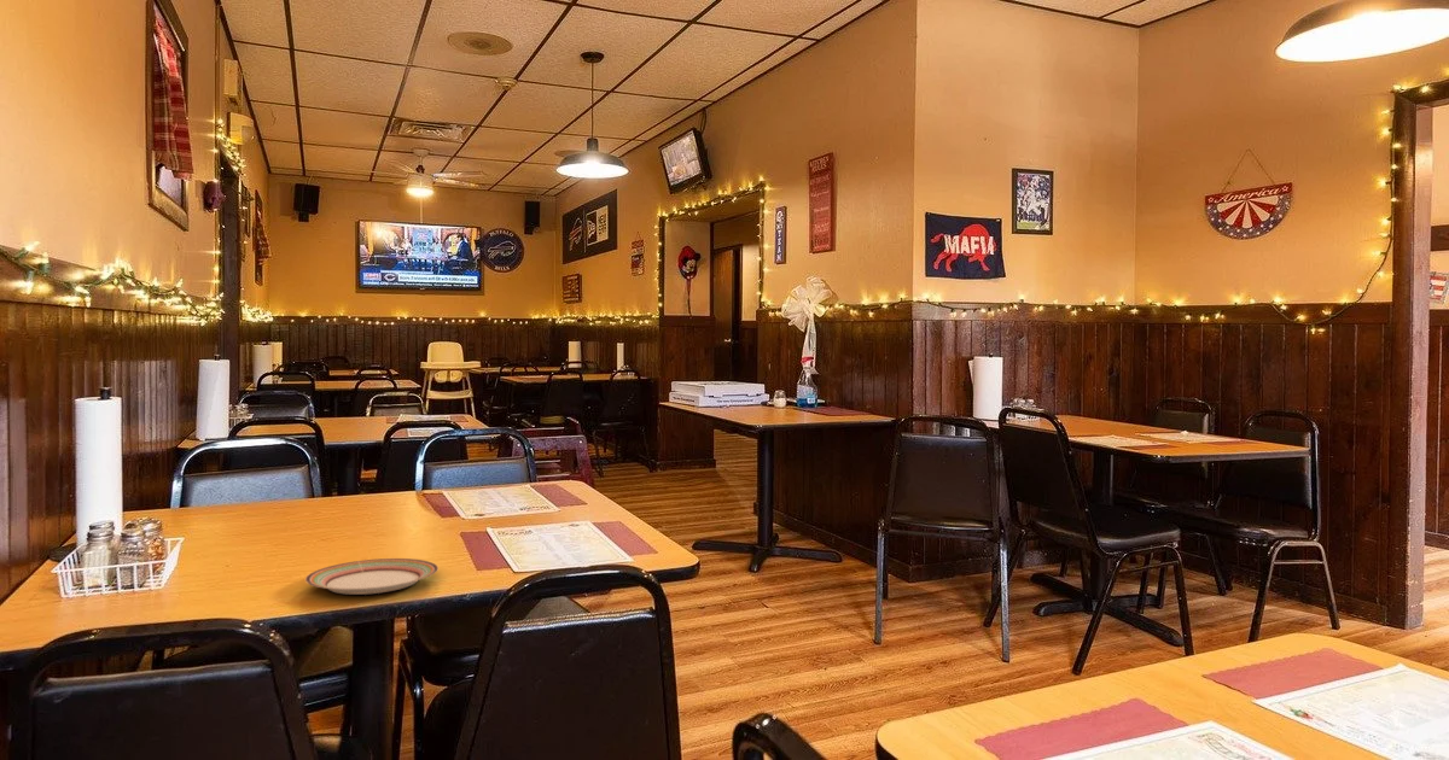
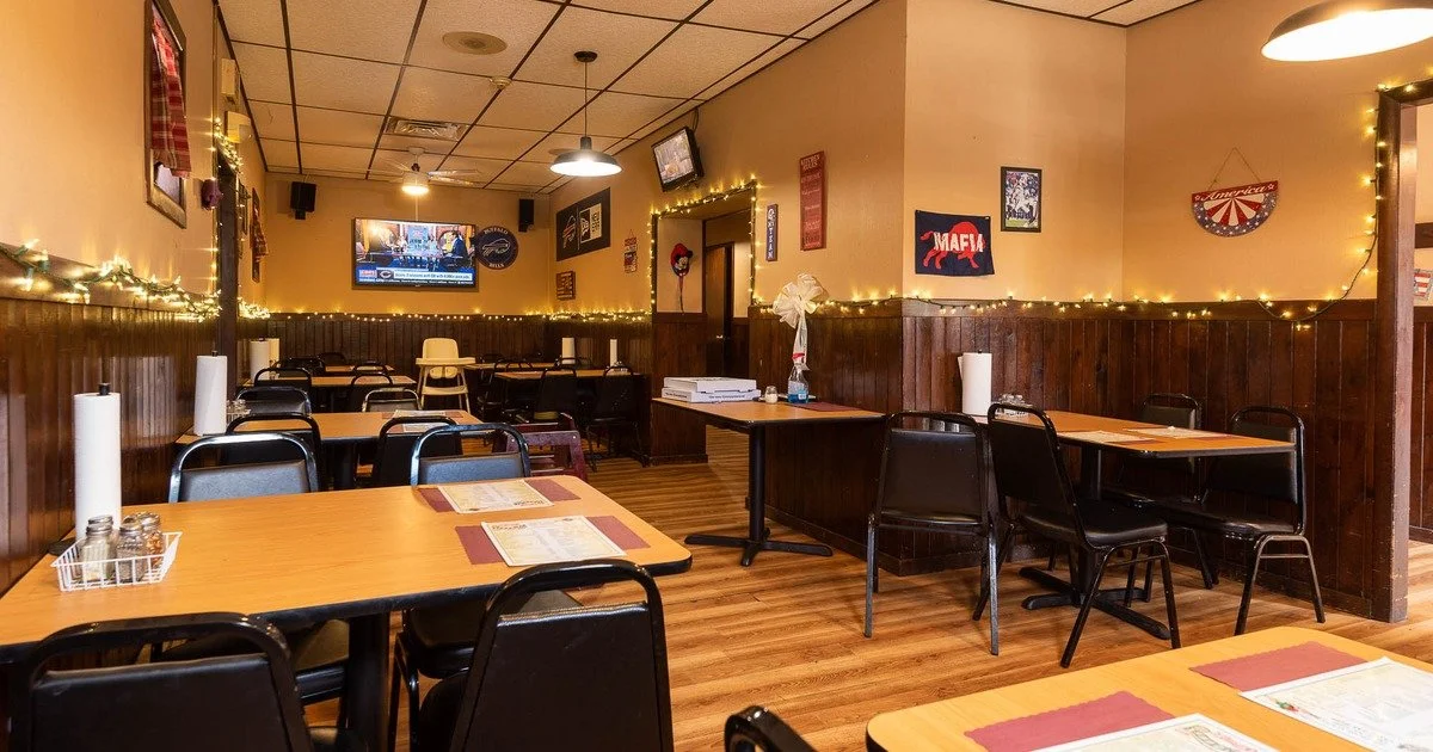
- plate [304,557,440,596]
